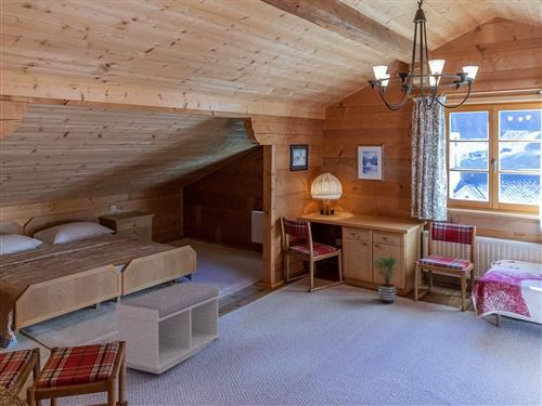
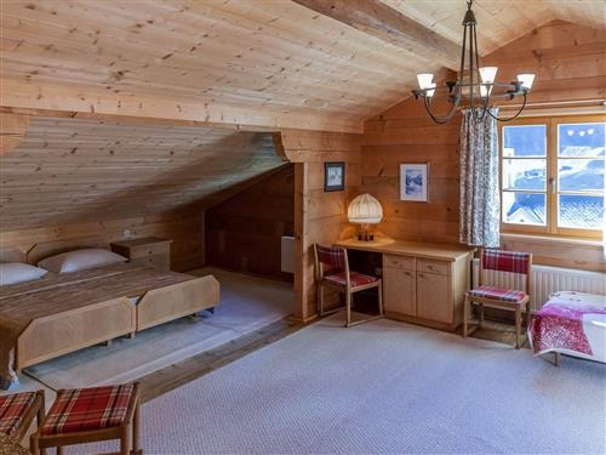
- bench [115,281,221,375]
- potted plant [369,253,402,304]
